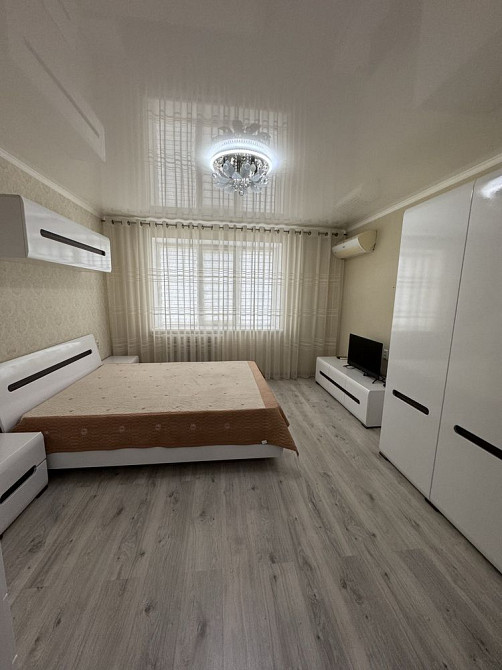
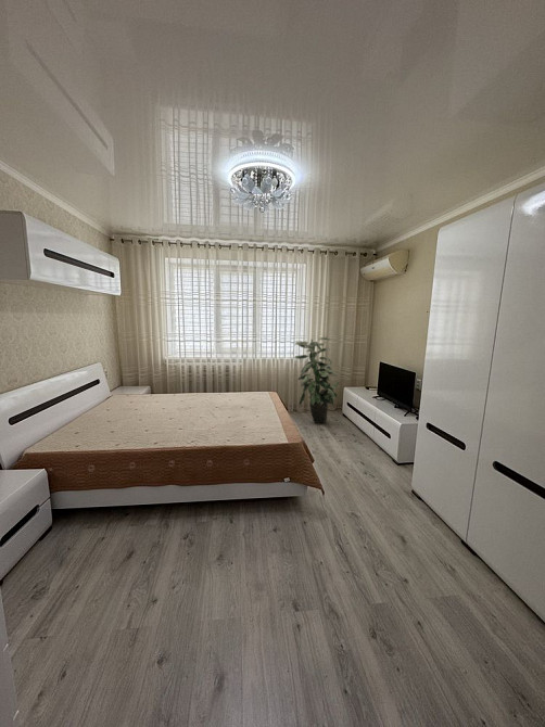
+ indoor plant [293,336,341,424]
